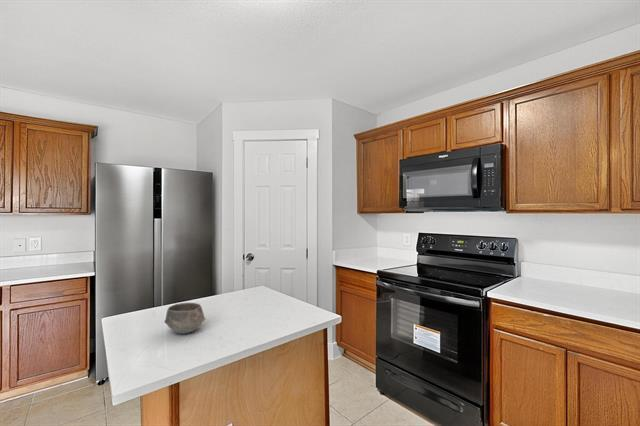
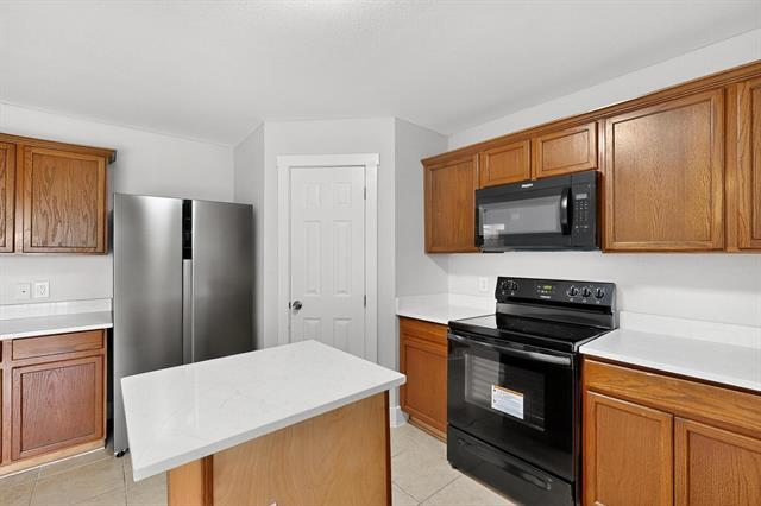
- bowl [163,302,206,335]
